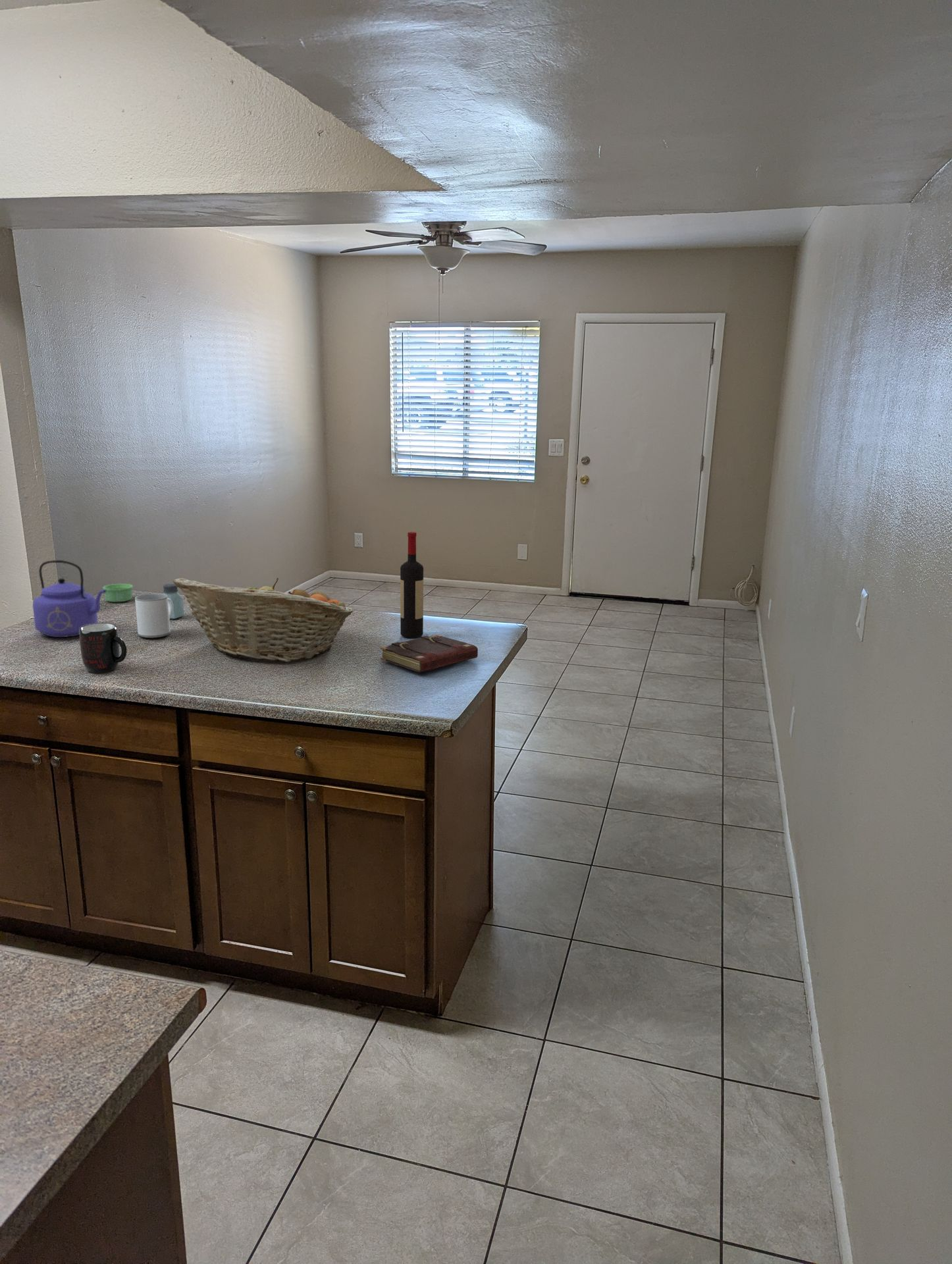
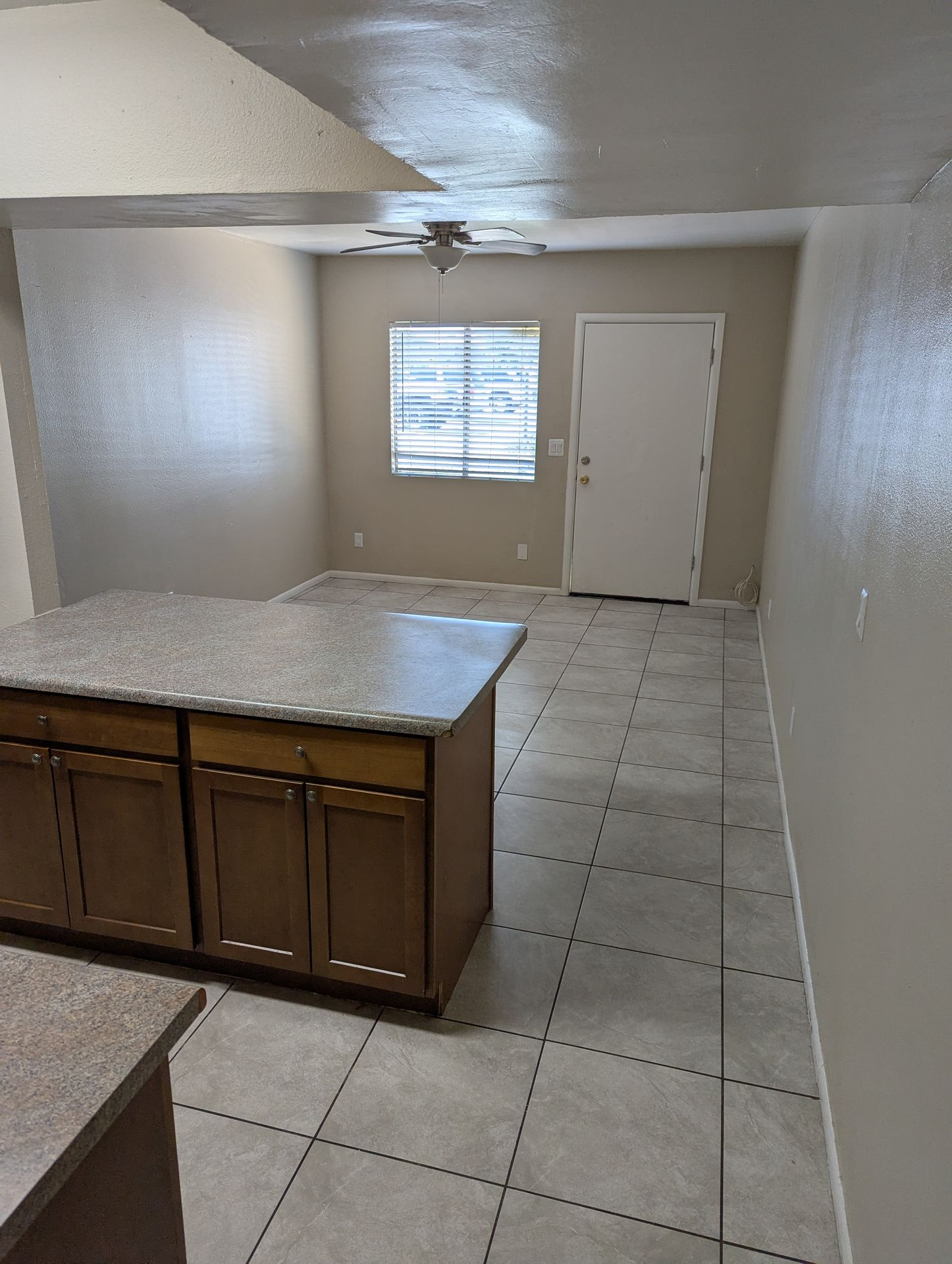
- kettle [32,560,106,638]
- mug [79,623,128,673]
- mug [134,593,173,639]
- ramekin [102,583,134,602]
- wine bottle [400,531,424,639]
- saltshaker [163,583,184,619]
- fruit basket [172,577,354,663]
- book [380,634,479,673]
